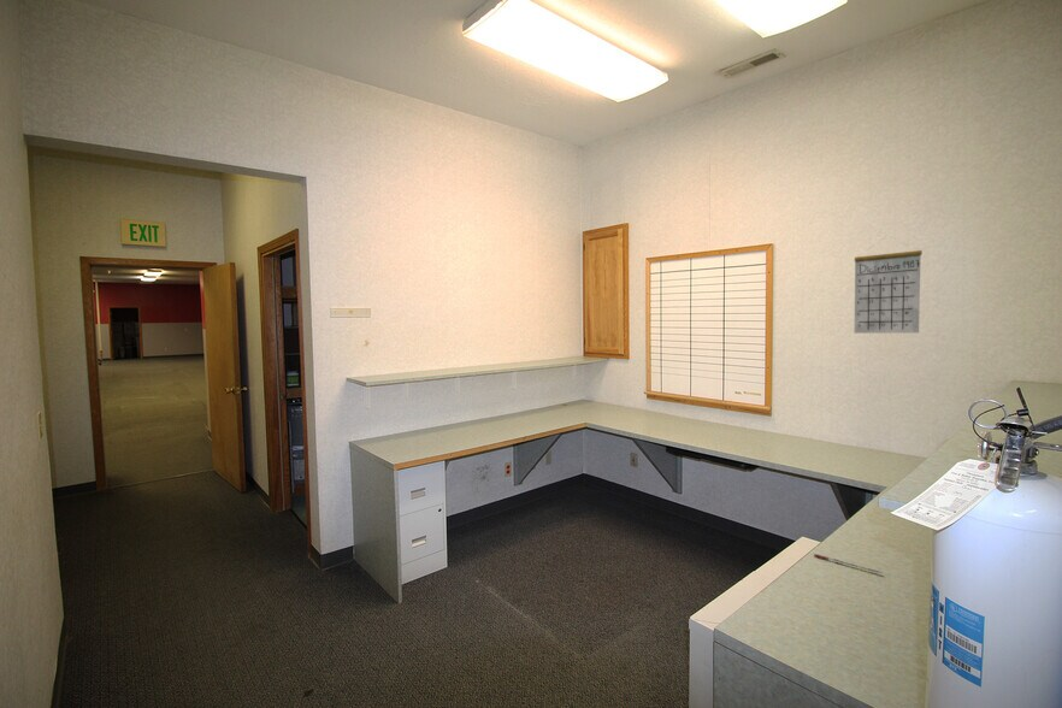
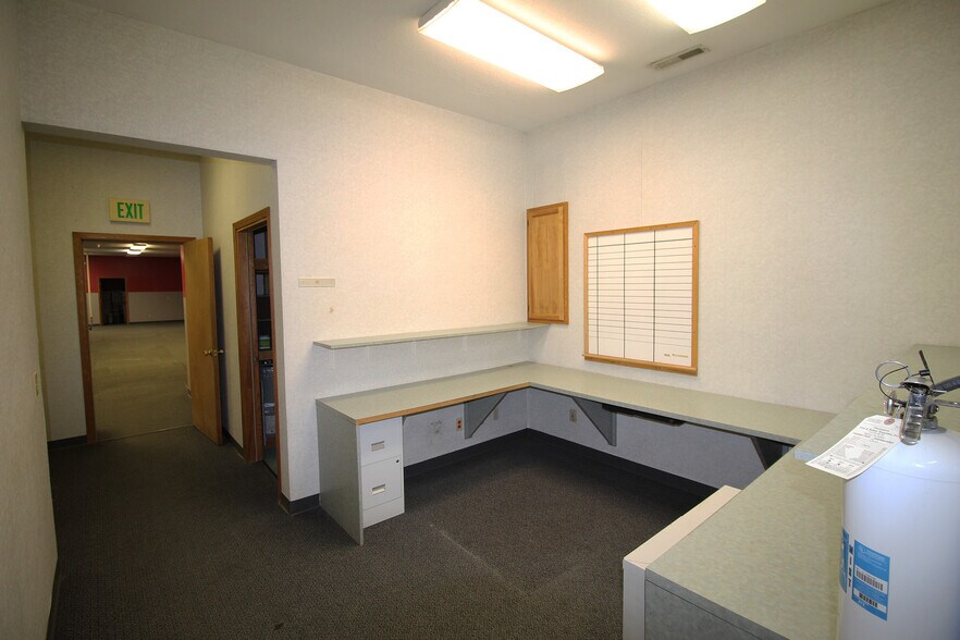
- pen [813,553,884,574]
- calendar [852,236,924,335]
